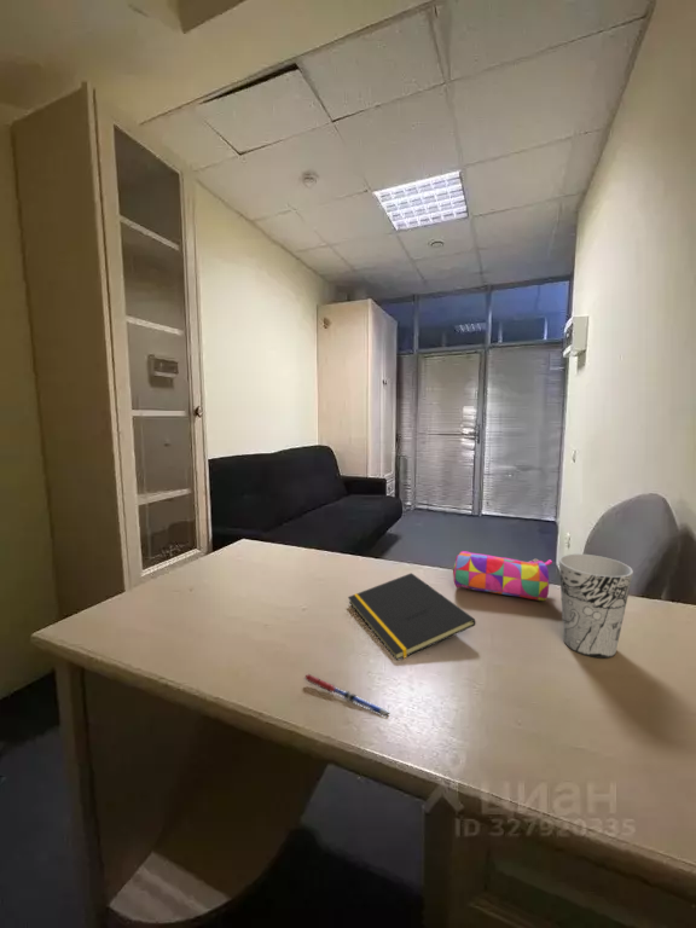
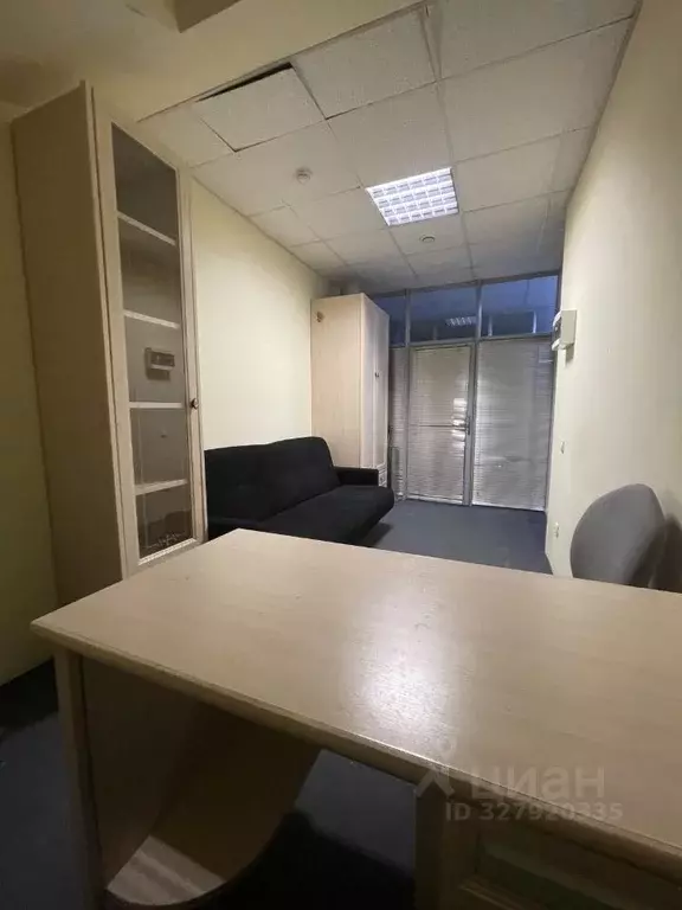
- cup [558,553,634,660]
- pencil case [452,550,553,602]
- pen [304,673,390,719]
- notepad [347,572,477,662]
